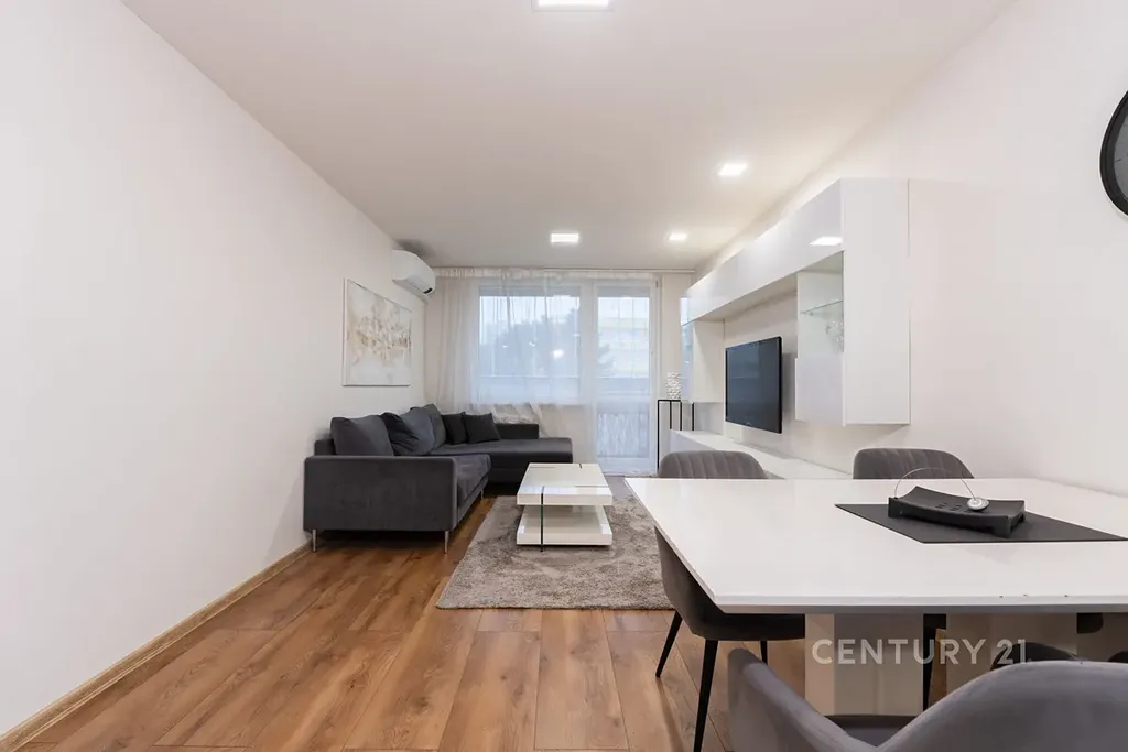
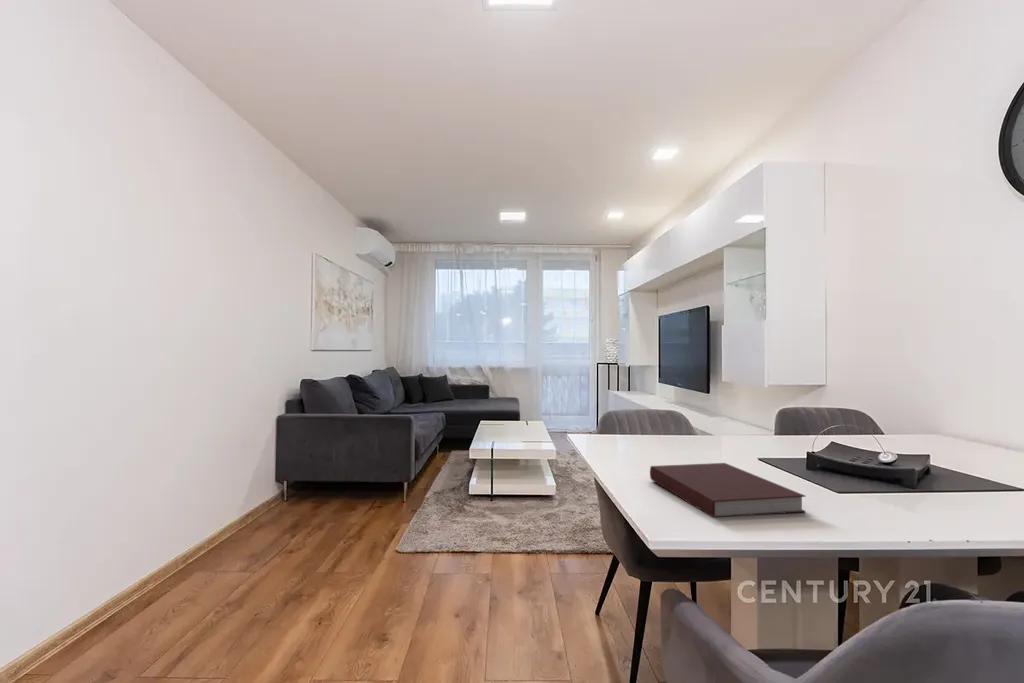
+ notebook [649,462,807,518]
